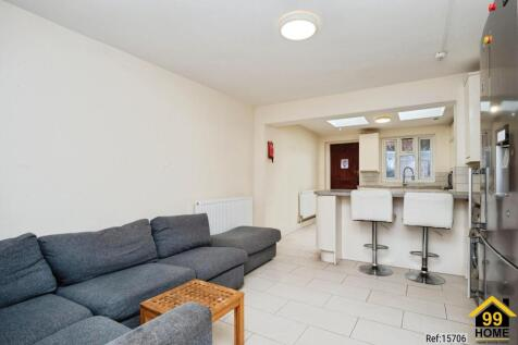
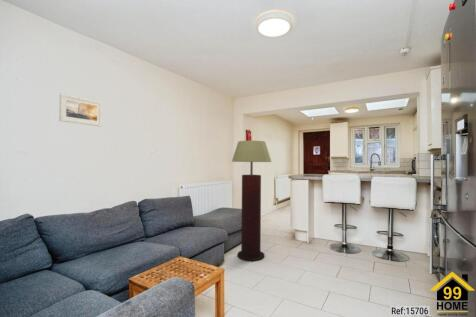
+ floor lamp [231,140,272,262]
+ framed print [58,92,103,127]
